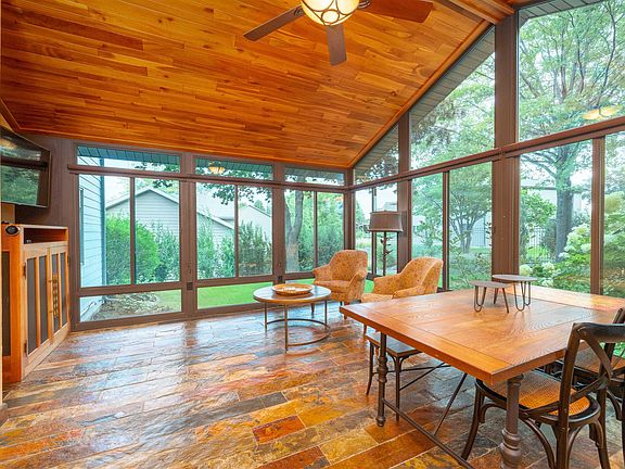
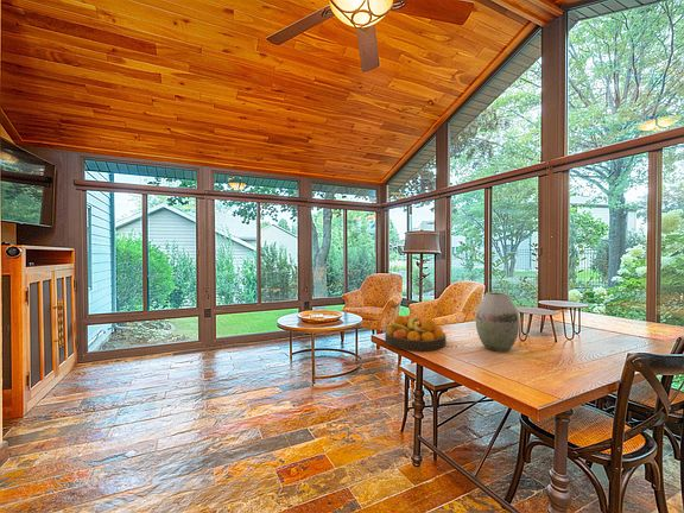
+ vase [475,291,520,353]
+ fruit bowl [384,315,448,352]
